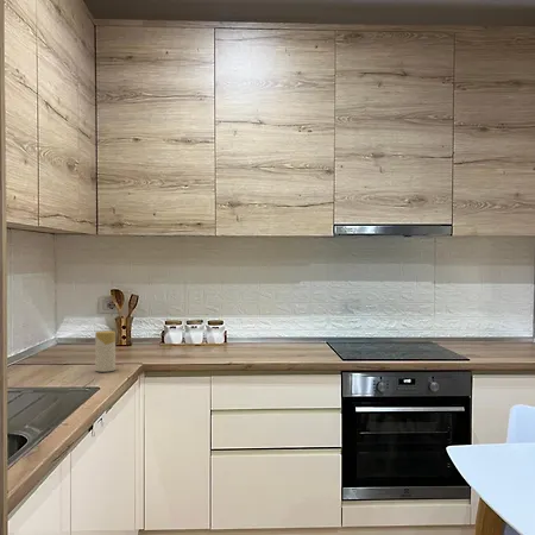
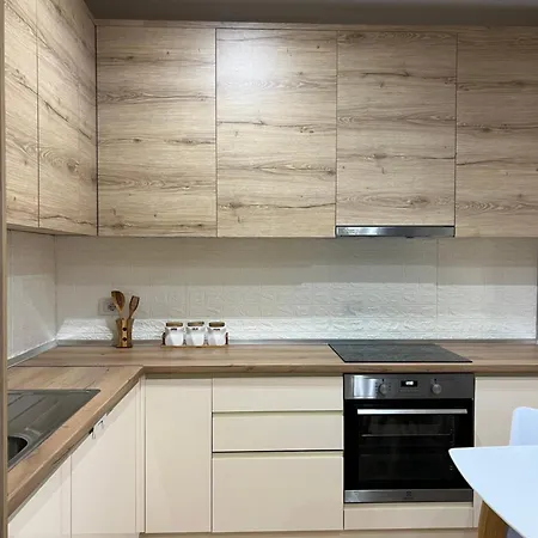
- candle [94,329,117,373]
